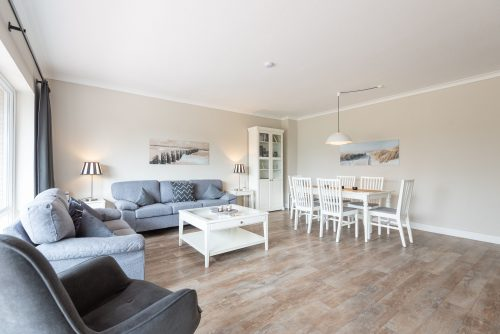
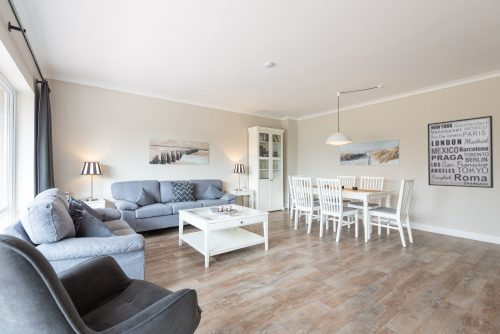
+ wall art [427,115,494,189]
